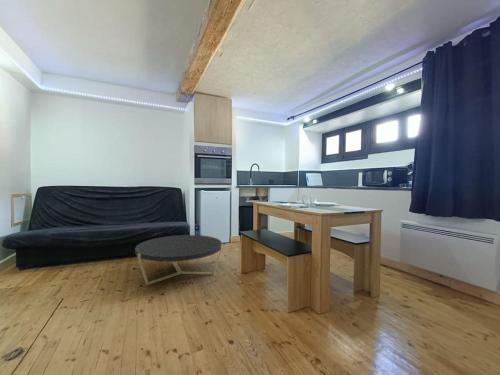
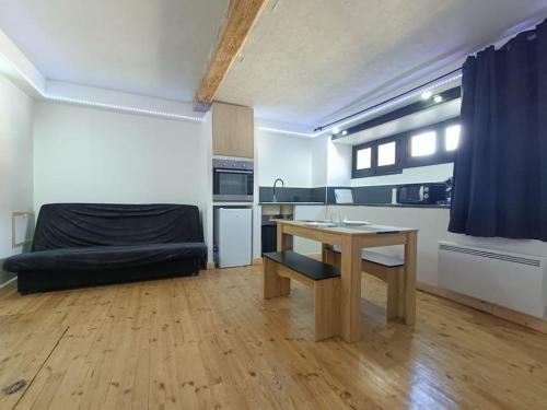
- coffee table [134,234,223,286]
